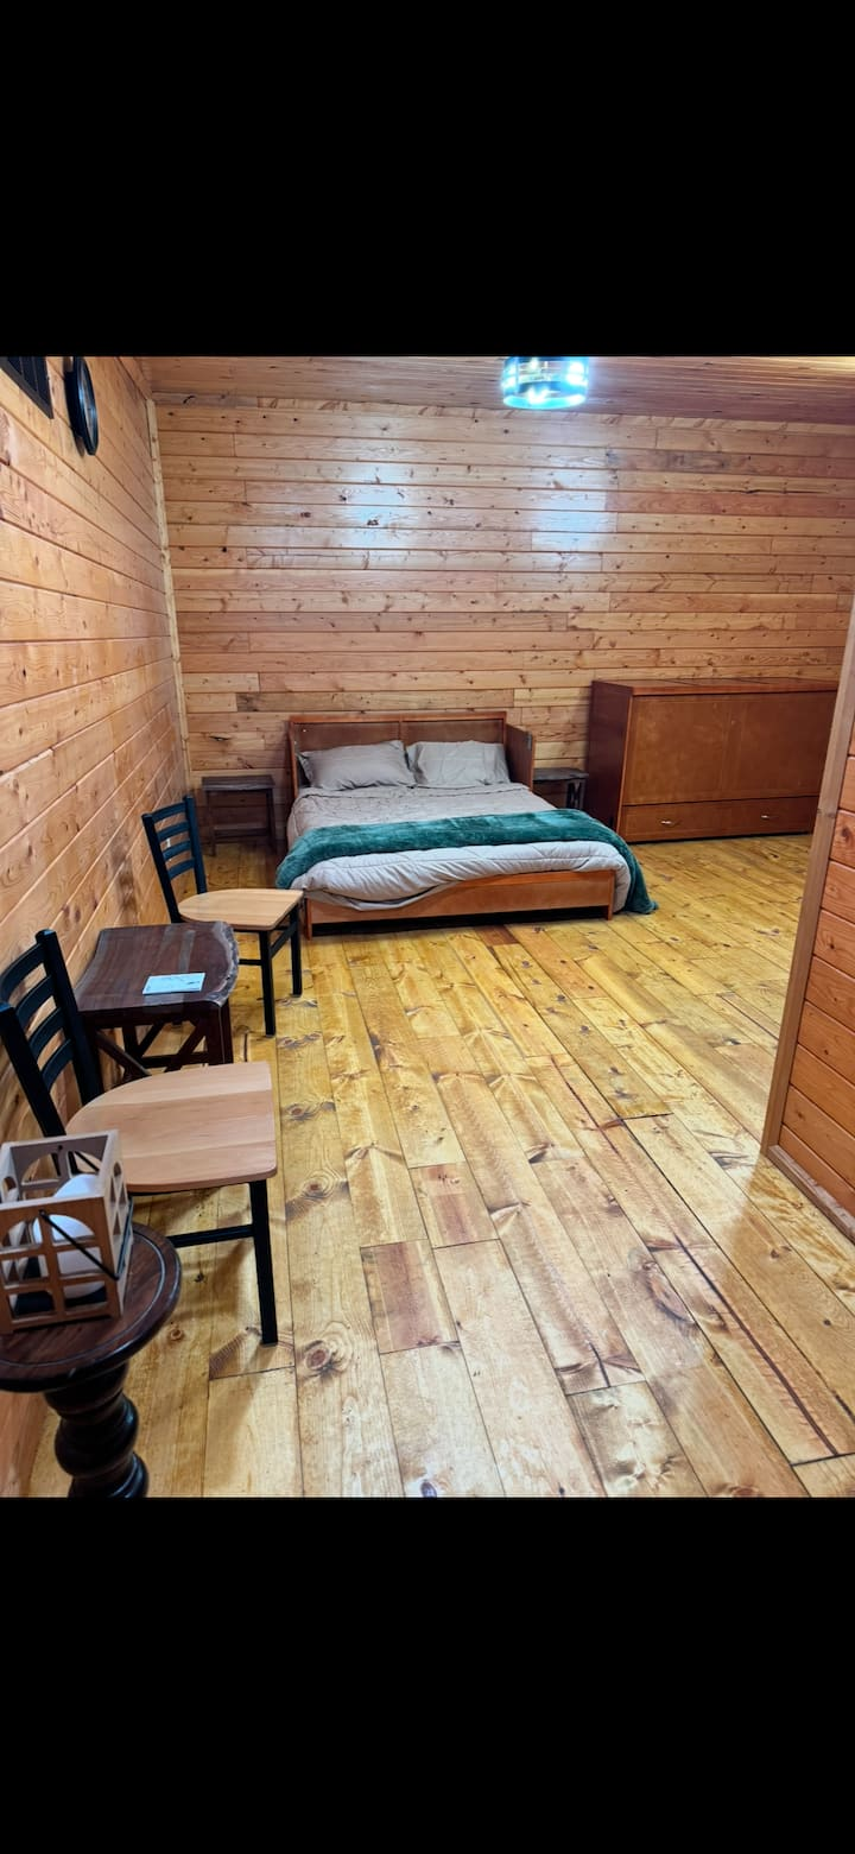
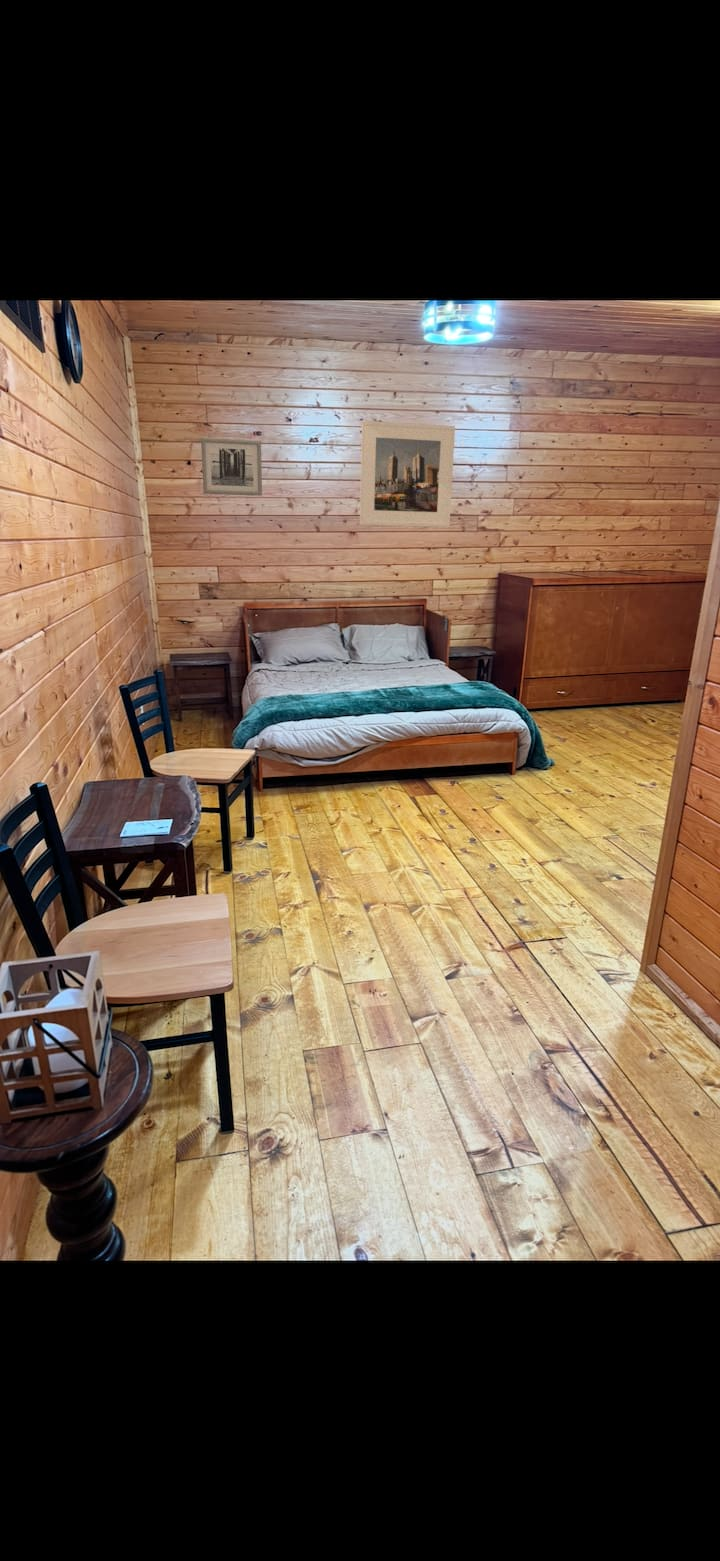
+ wall art [200,437,263,497]
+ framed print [359,420,456,528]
